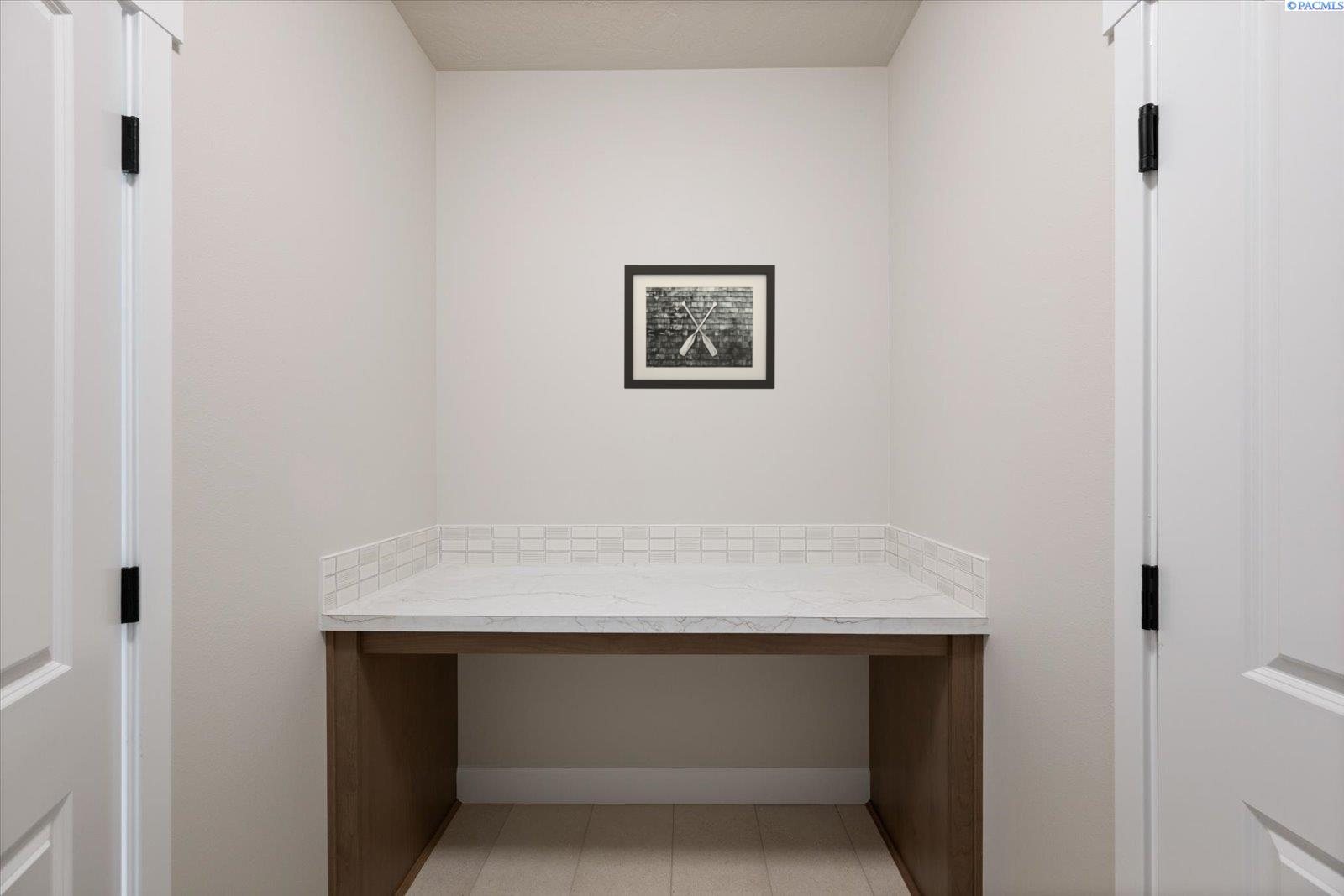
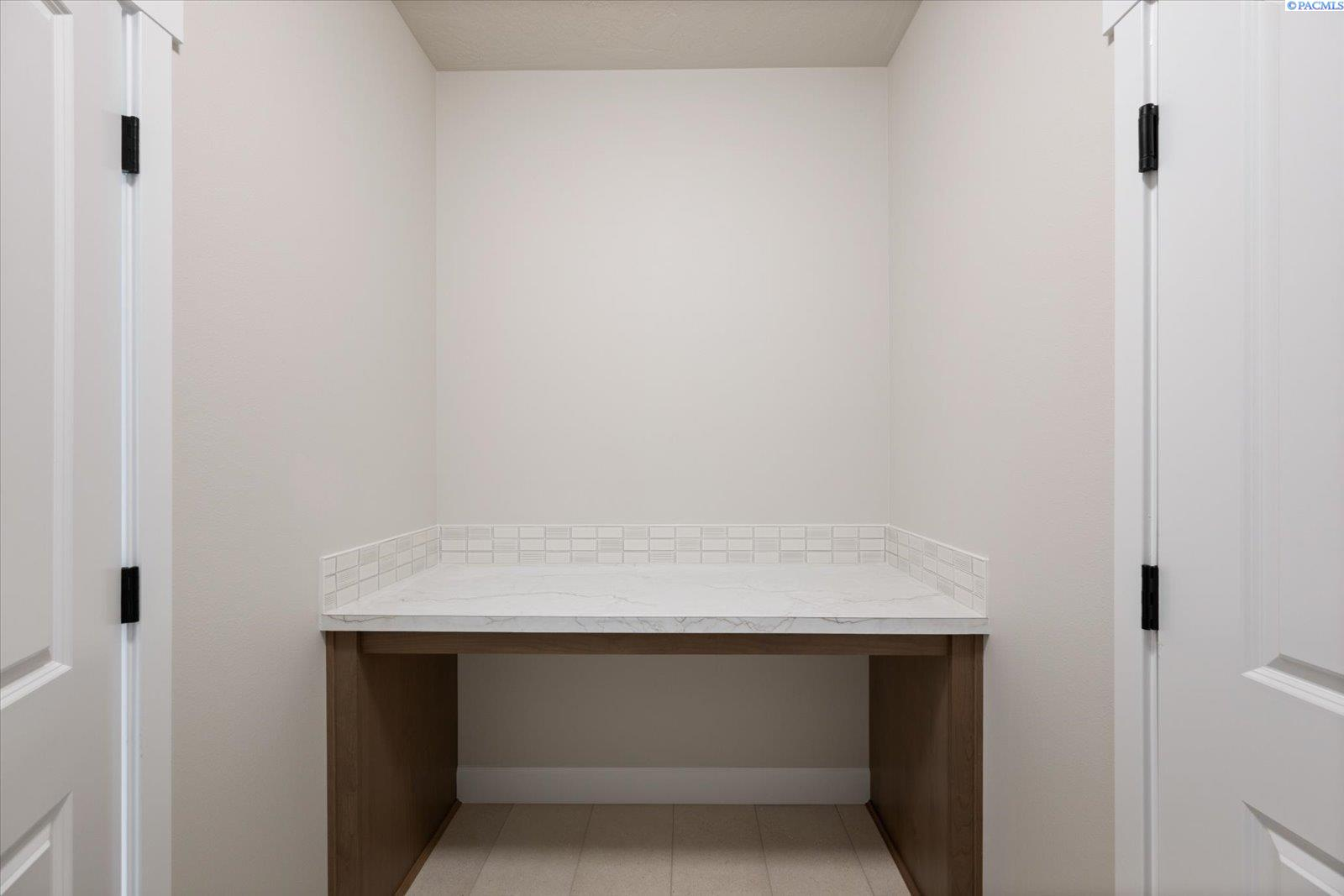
- wall art [623,264,776,390]
